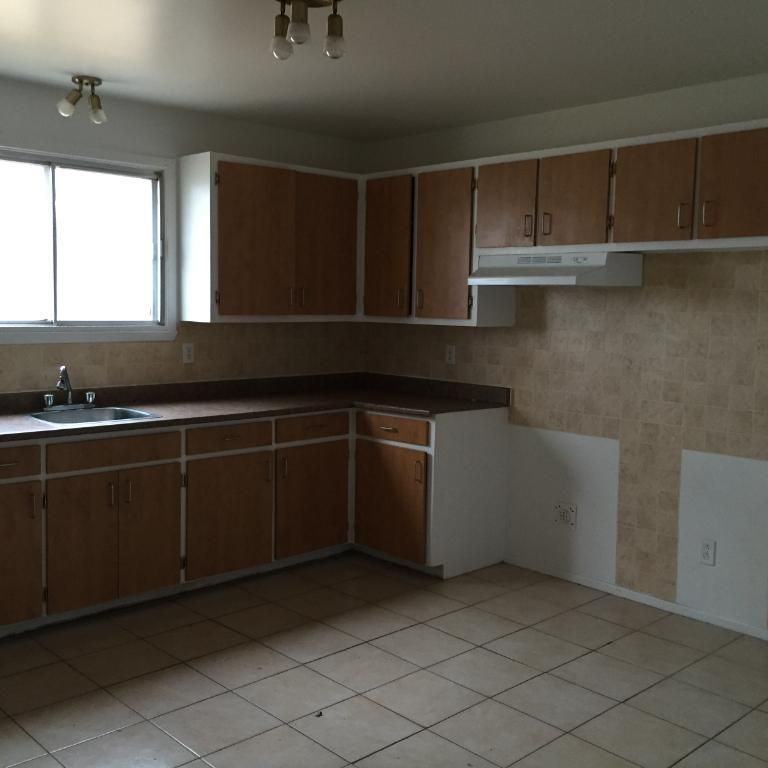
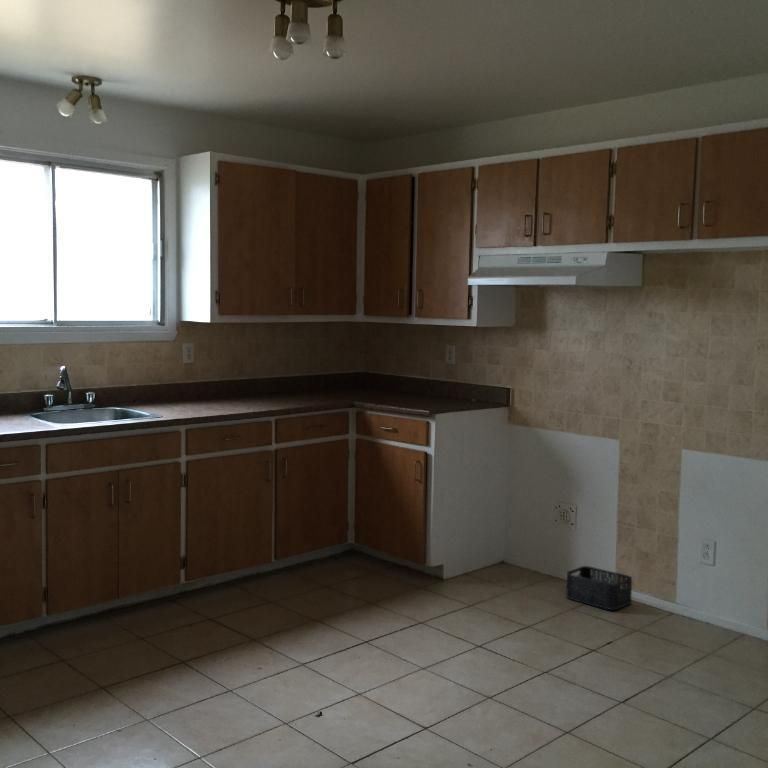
+ storage bin [565,565,633,611]
